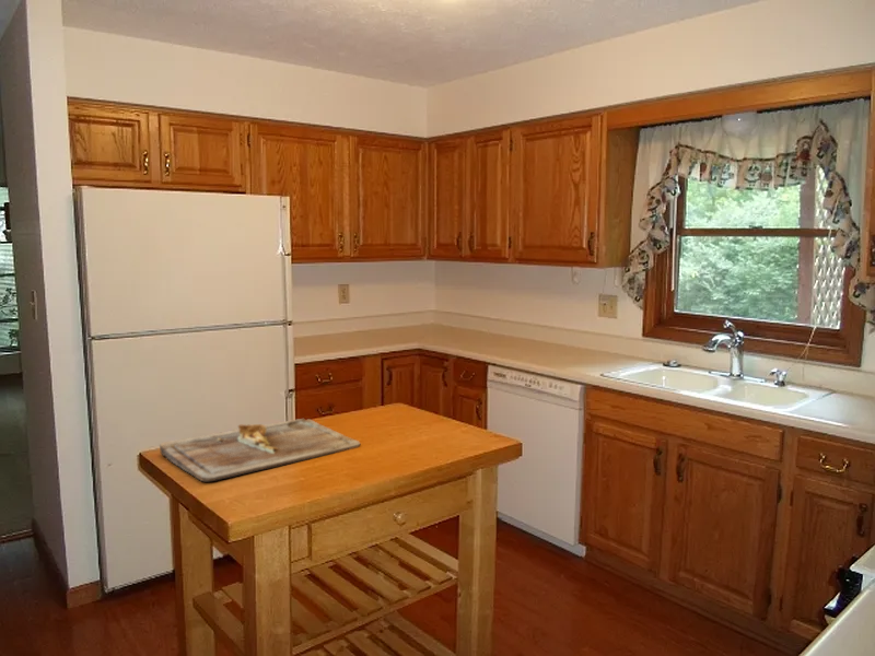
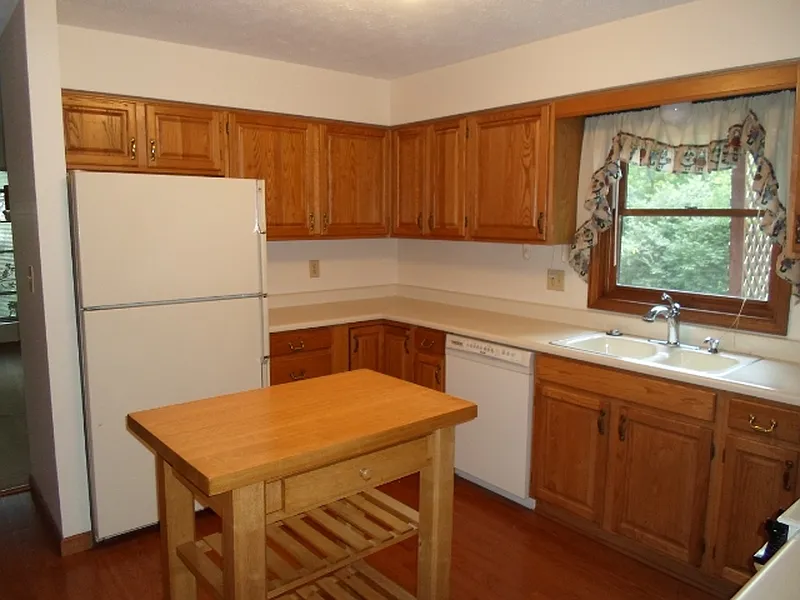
- cutting board [159,418,361,482]
